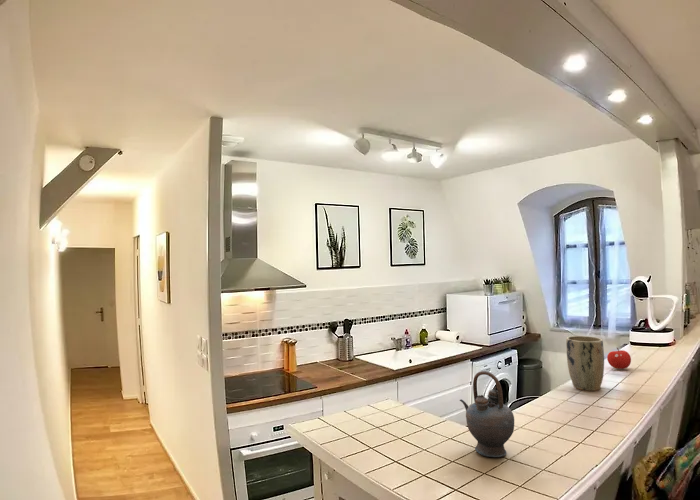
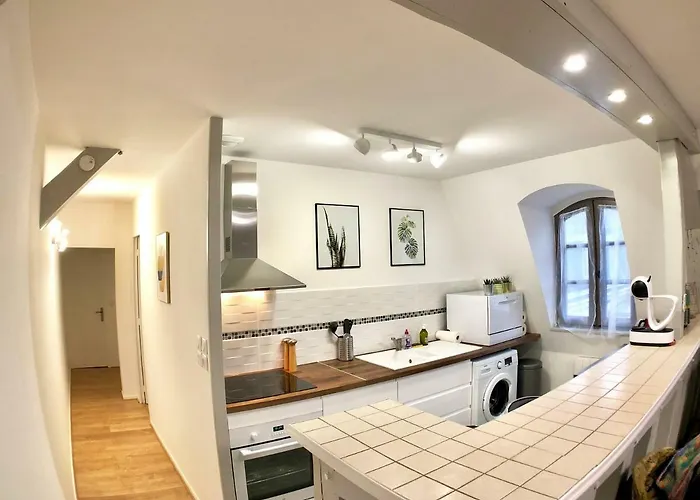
- plant pot [565,335,605,392]
- fruit [606,347,632,370]
- teapot [459,370,515,458]
